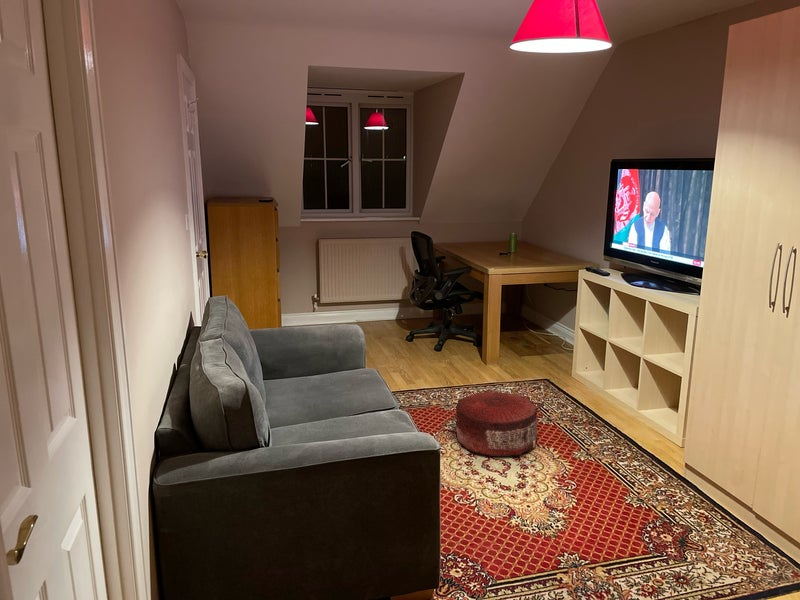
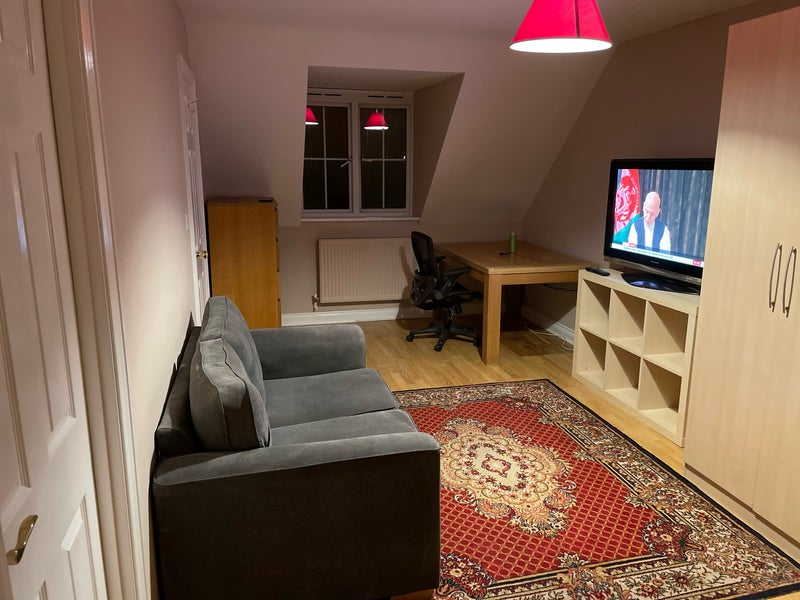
- pouf [455,390,538,457]
